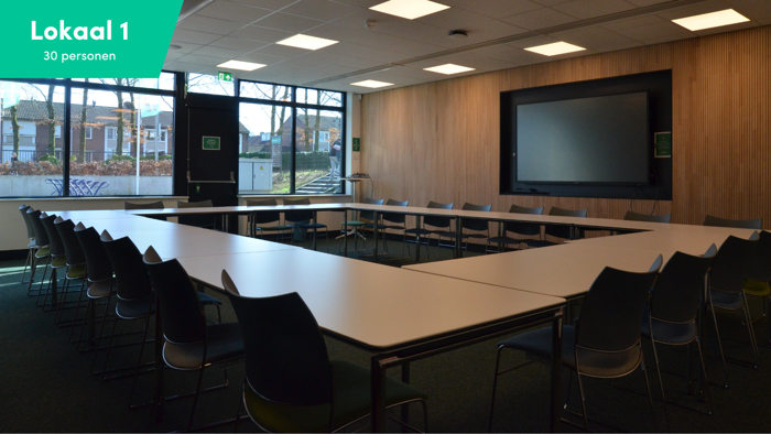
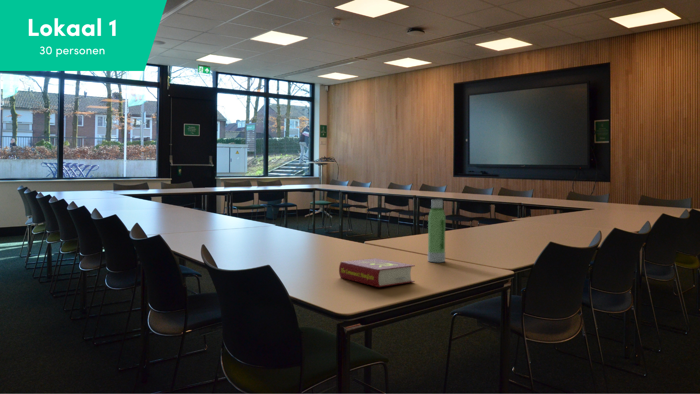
+ book [338,257,416,288]
+ water bottle [427,199,446,263]
